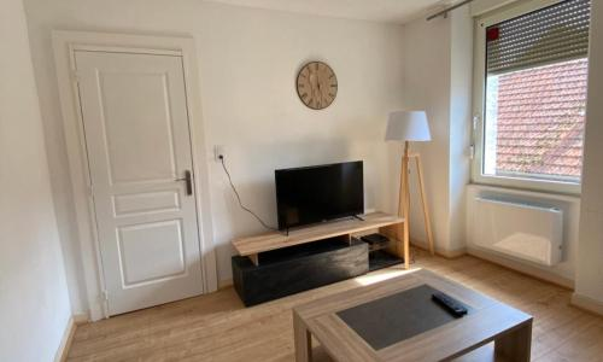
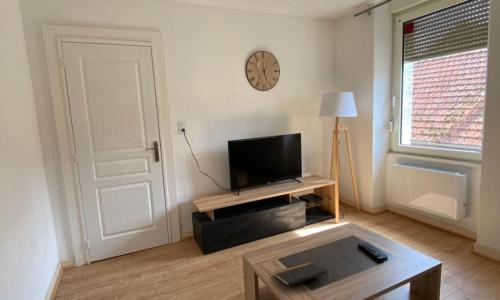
+ notepad [272,261,329,287]
